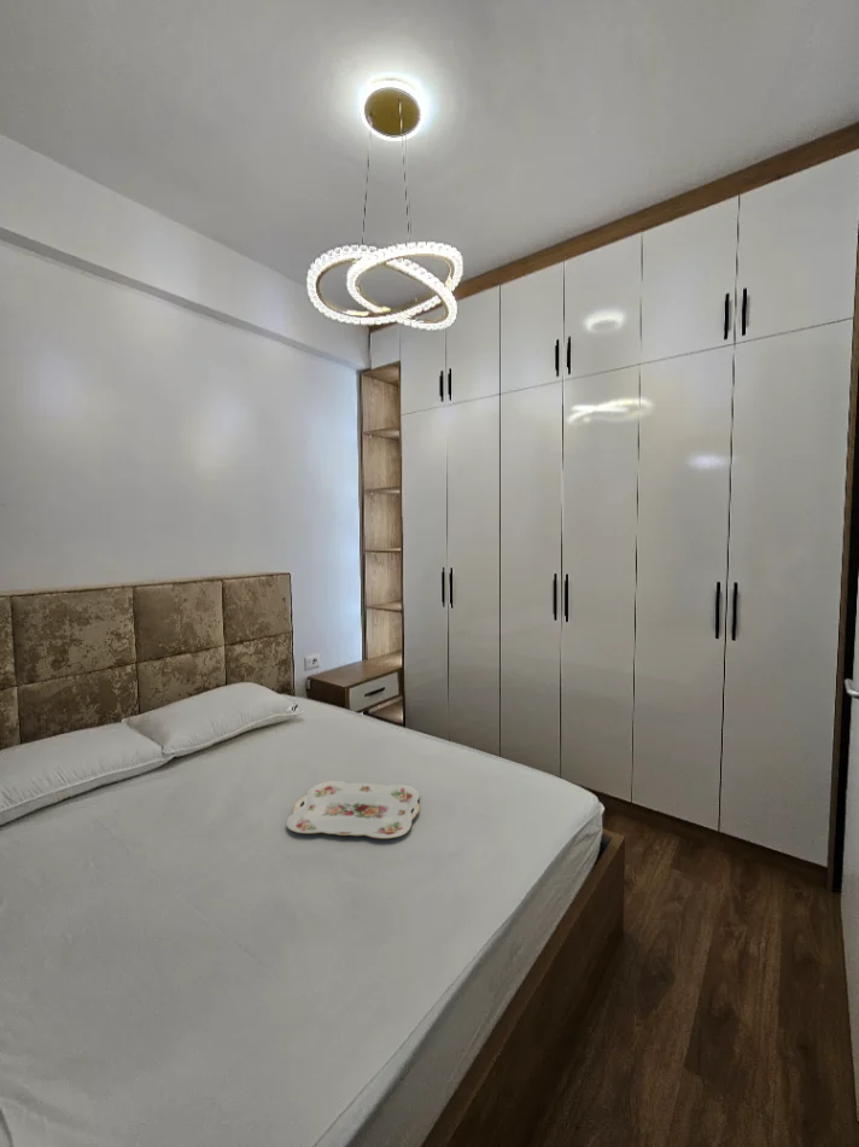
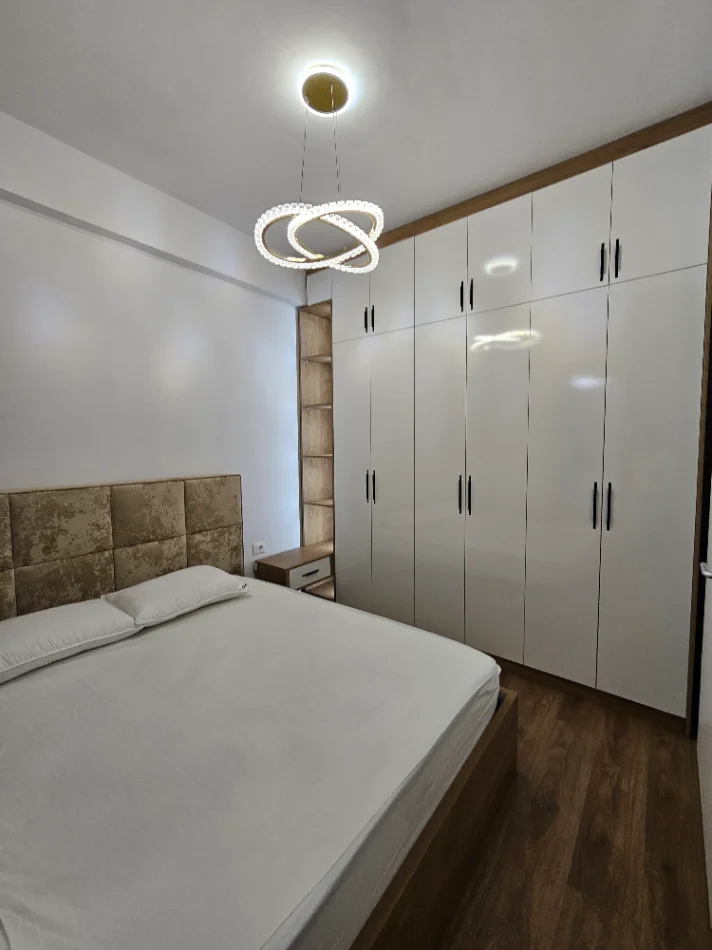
- serving tray [286,780,421,840]
